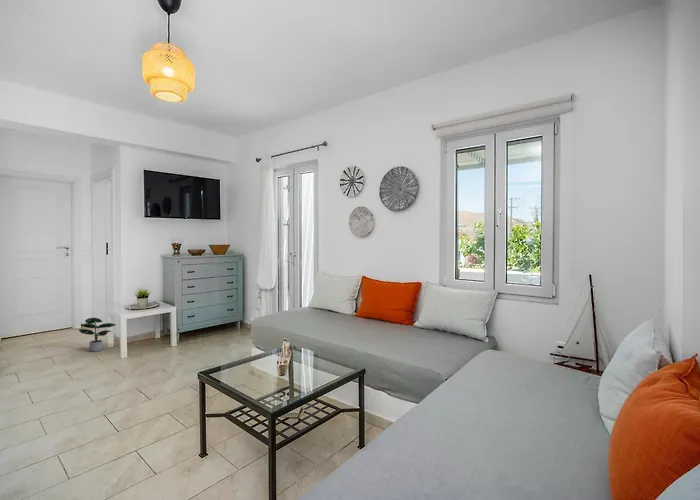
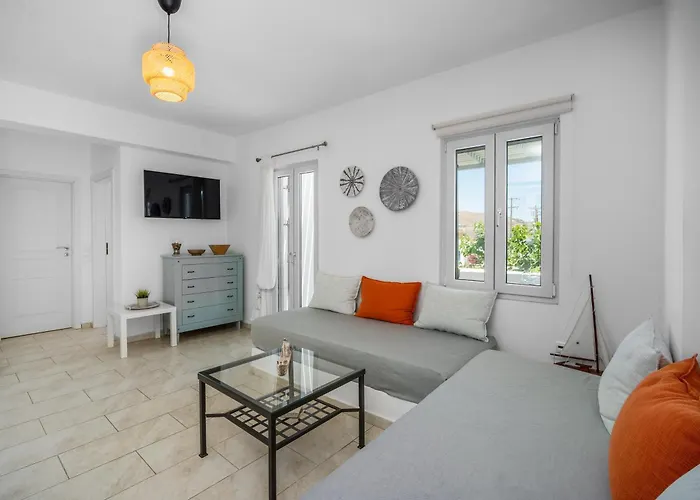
- potted plant [78,317,117,353]
